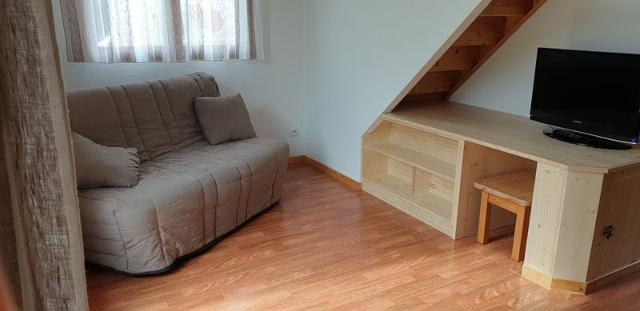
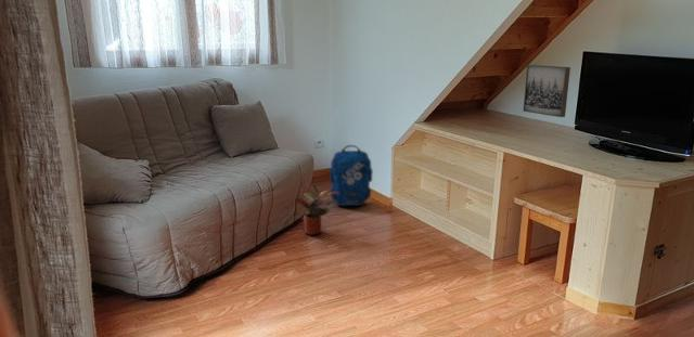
+ wall art [522,64,571,118]
+ backpack [329,144,374,207]
+ potted plant [294,181,338,236]
